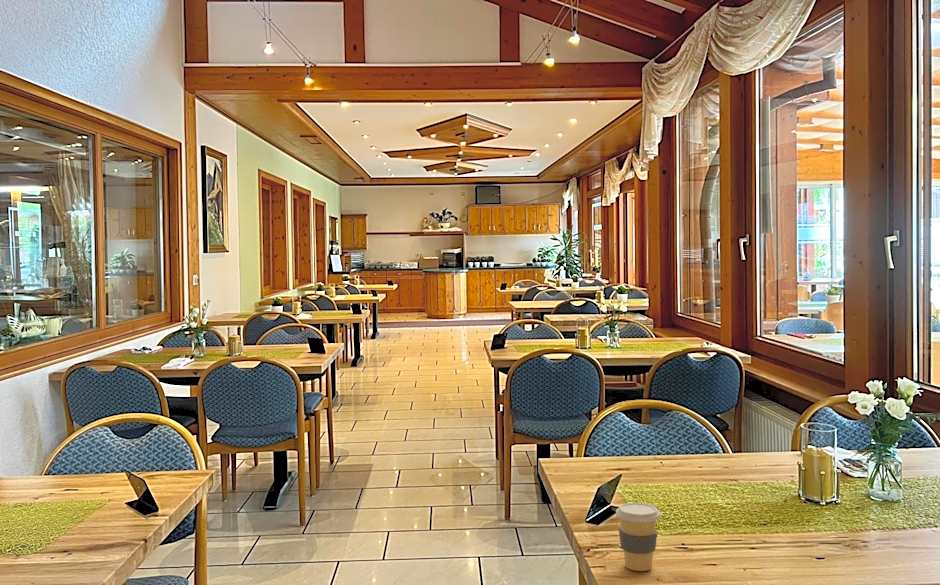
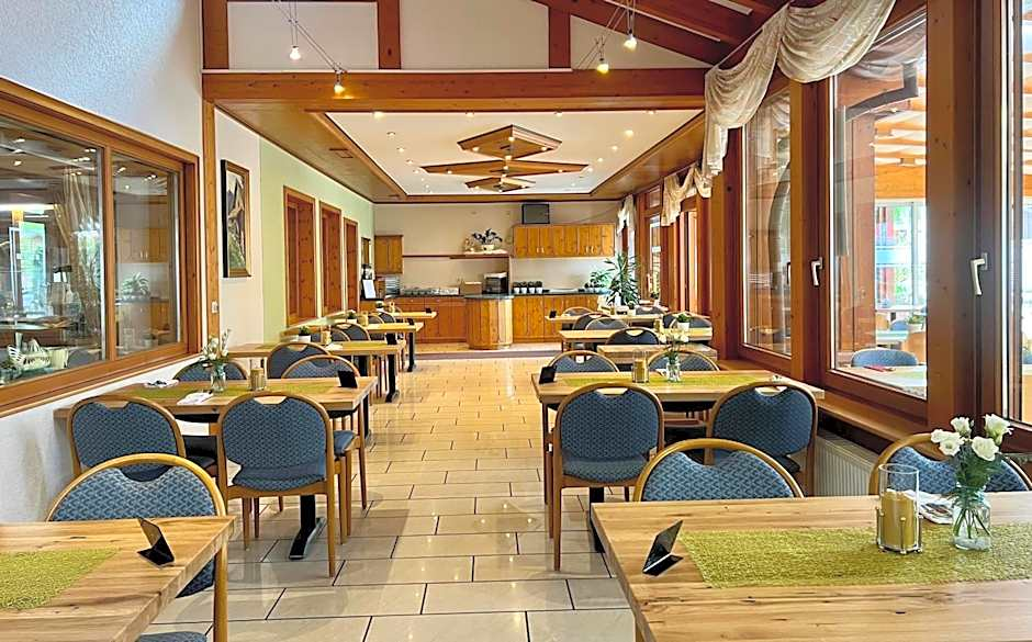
- coffee cup [615,502,661,572]
